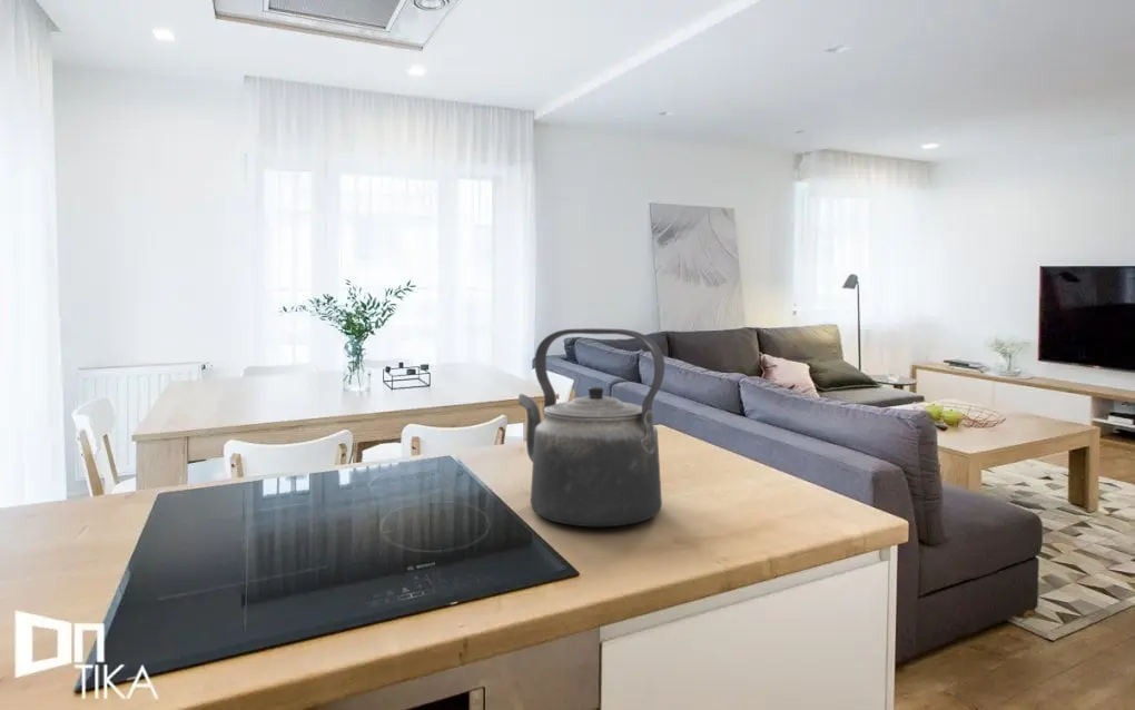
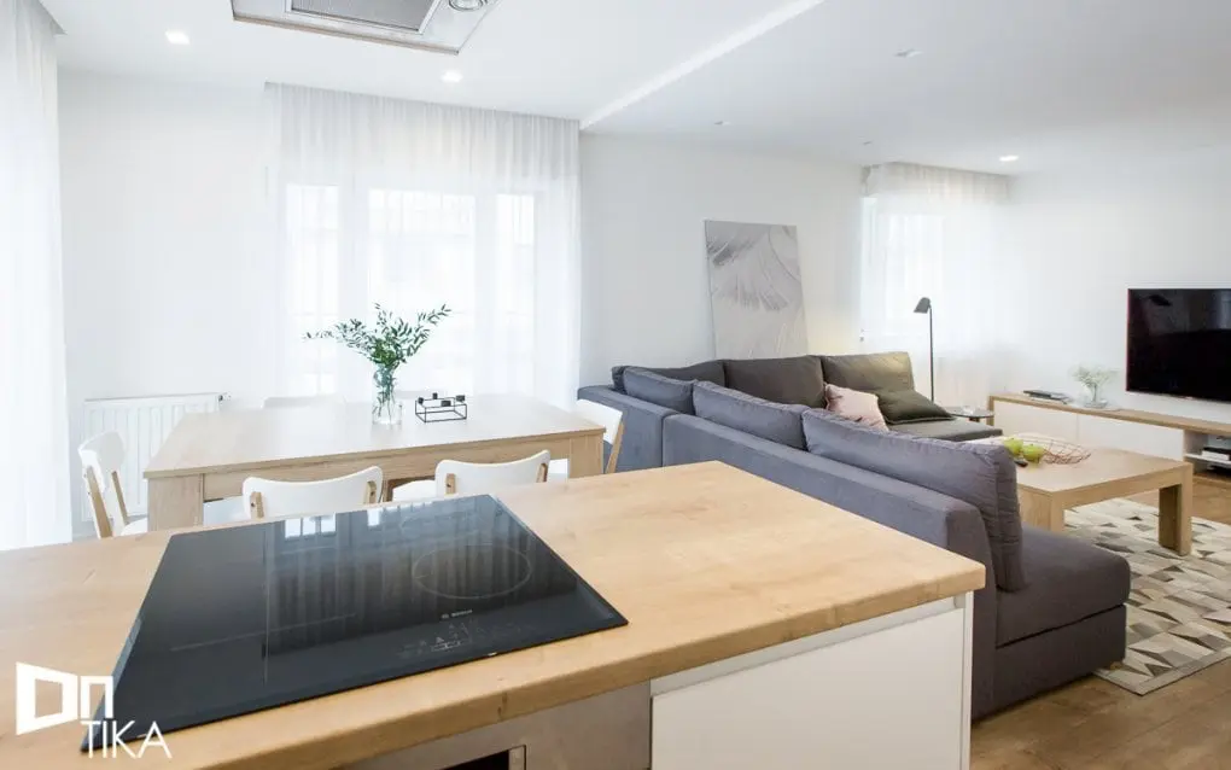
- kettle [517,327,665,527]
